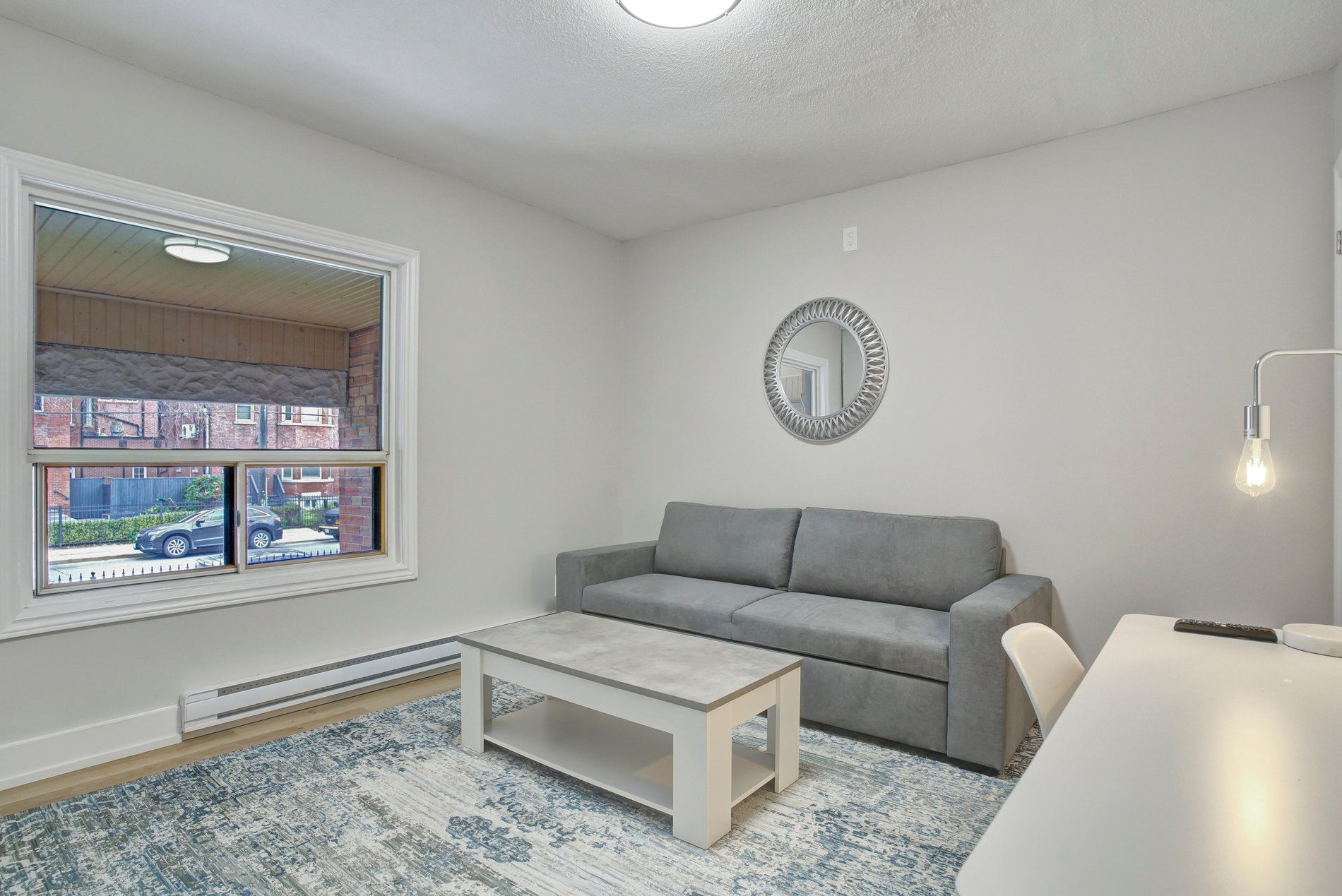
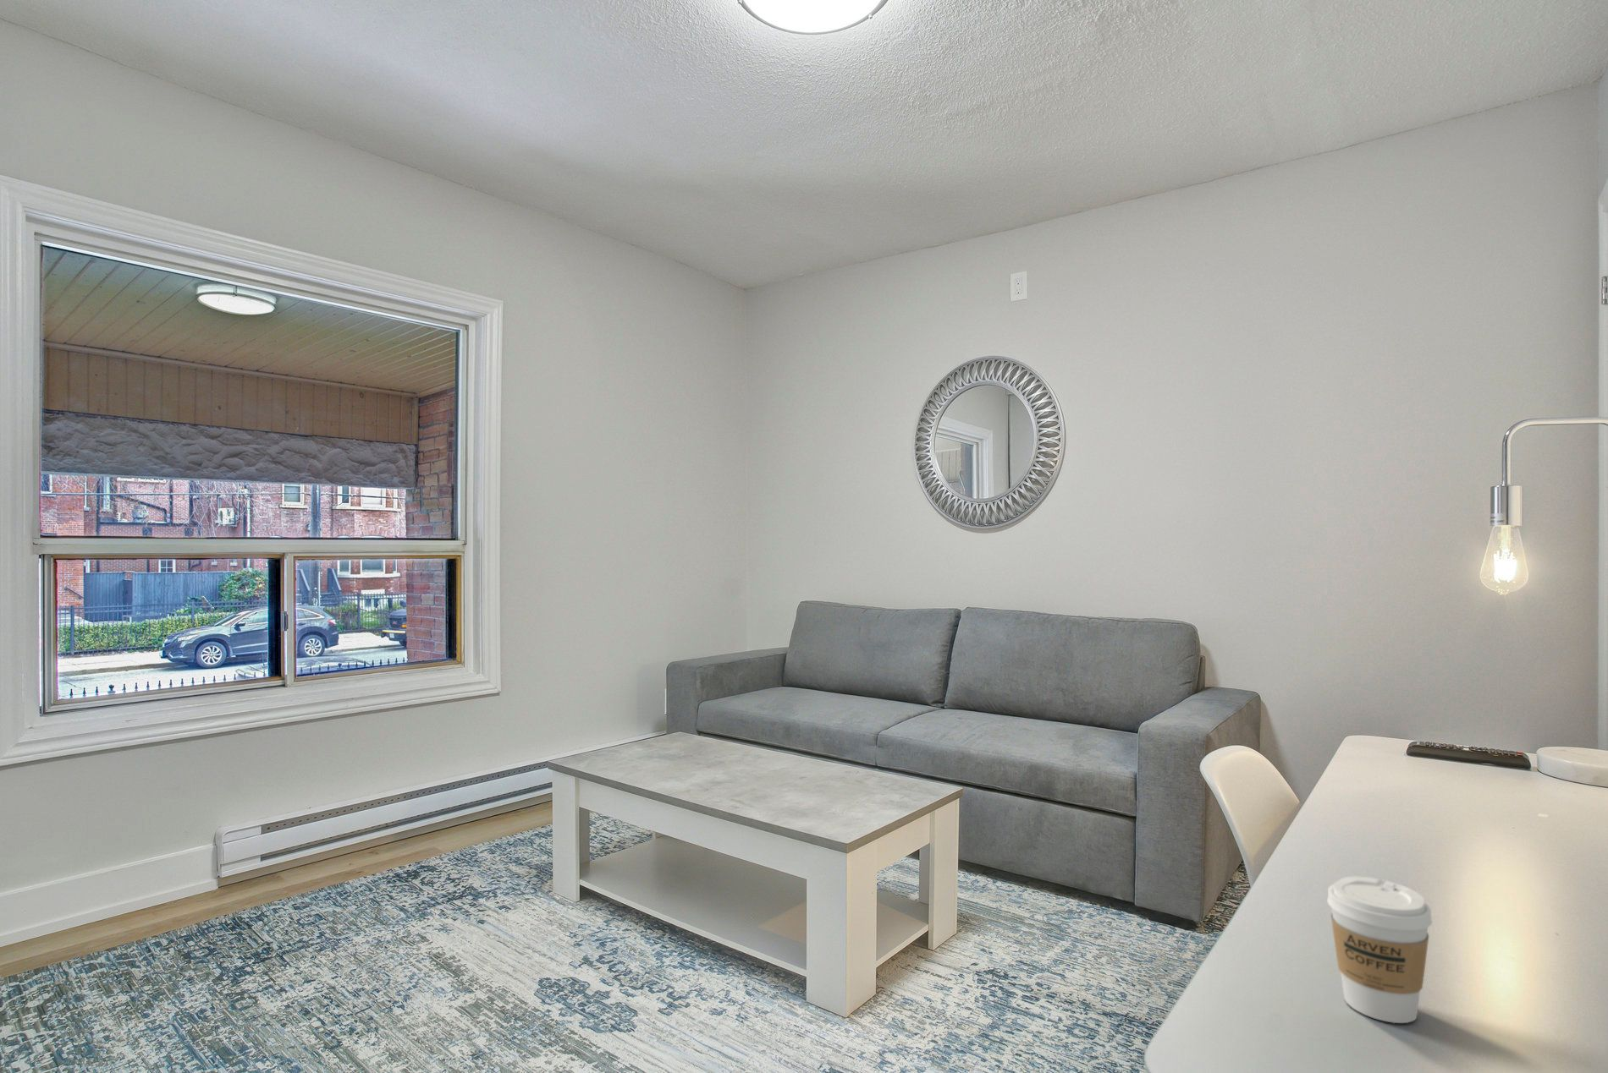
+ coffee cup [1326,875,1433,1024]
